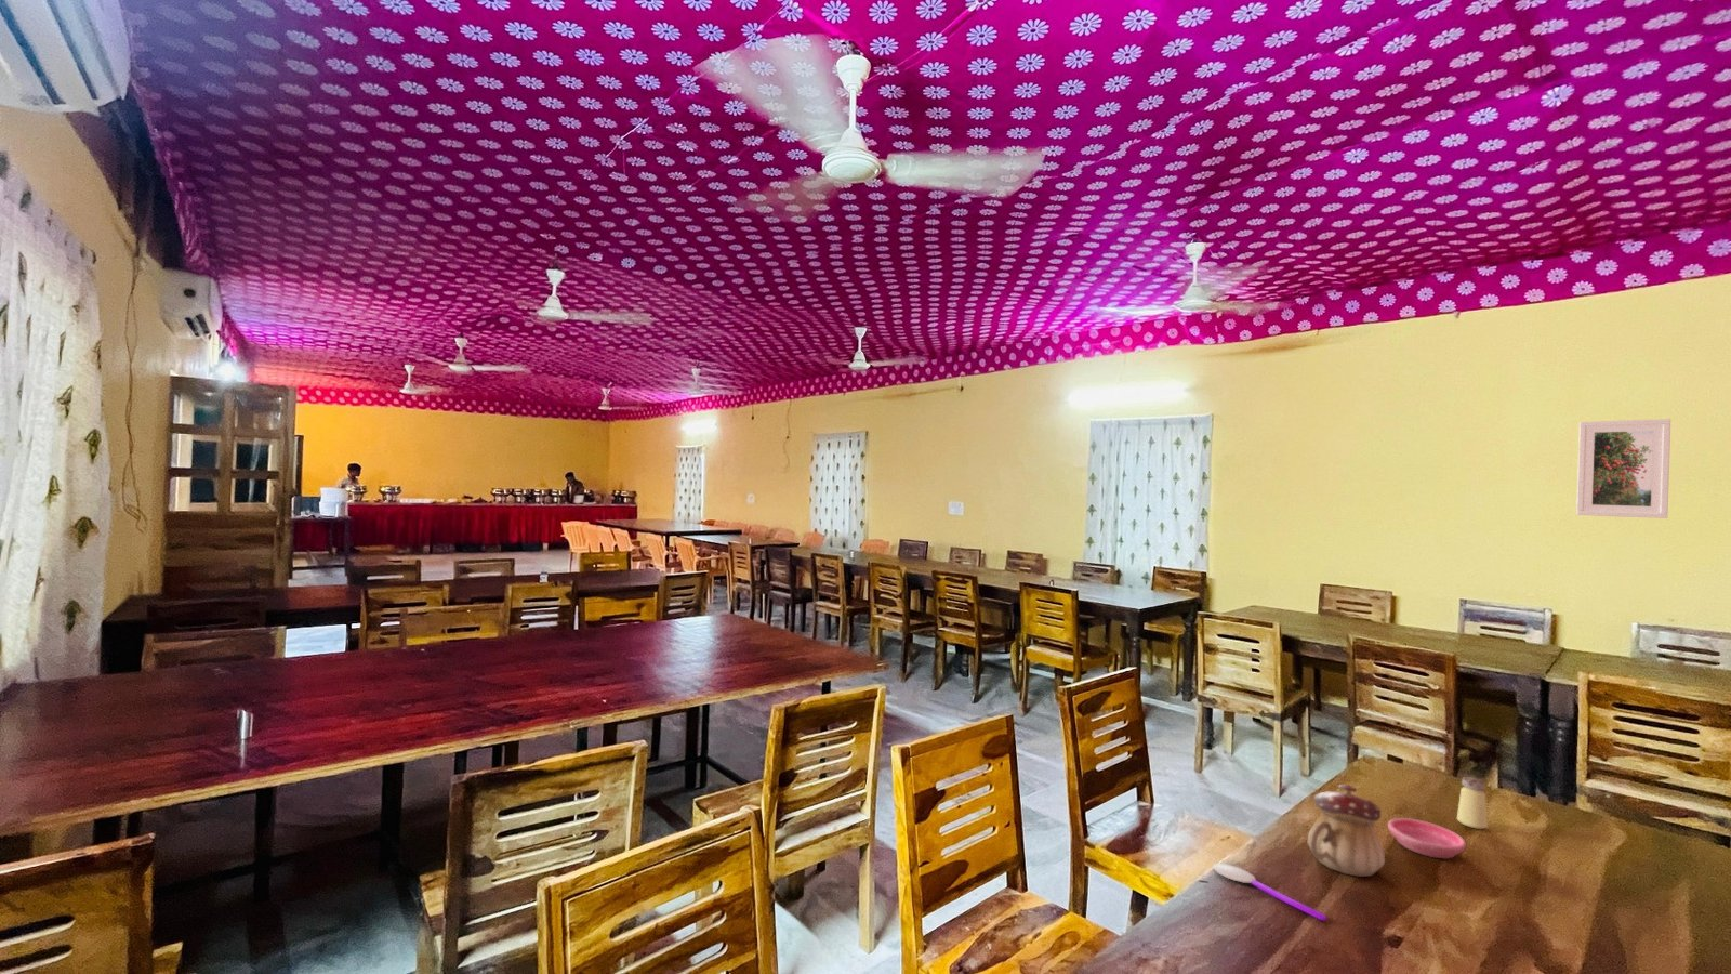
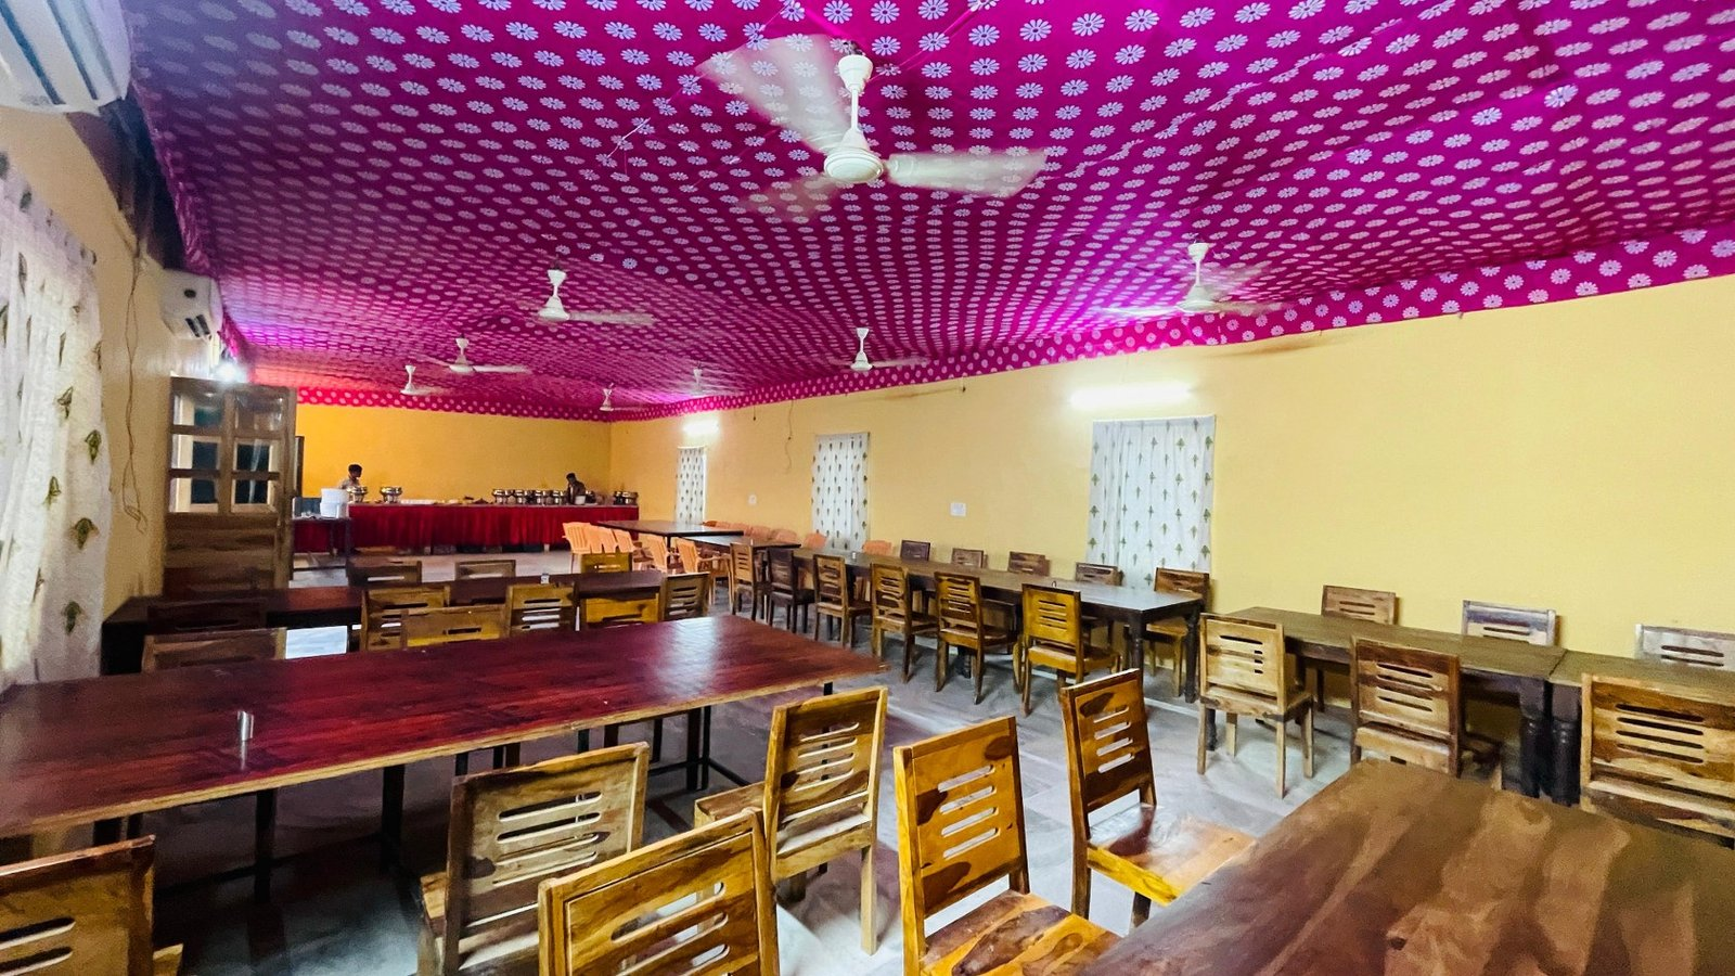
- spoon [1211,862,1328,922]
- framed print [1575,417,1672,520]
- saucer [1387,817,1467,860]
- saltshaker [1456,775,1488,830]
- teapot [1305,784,1386,878]
